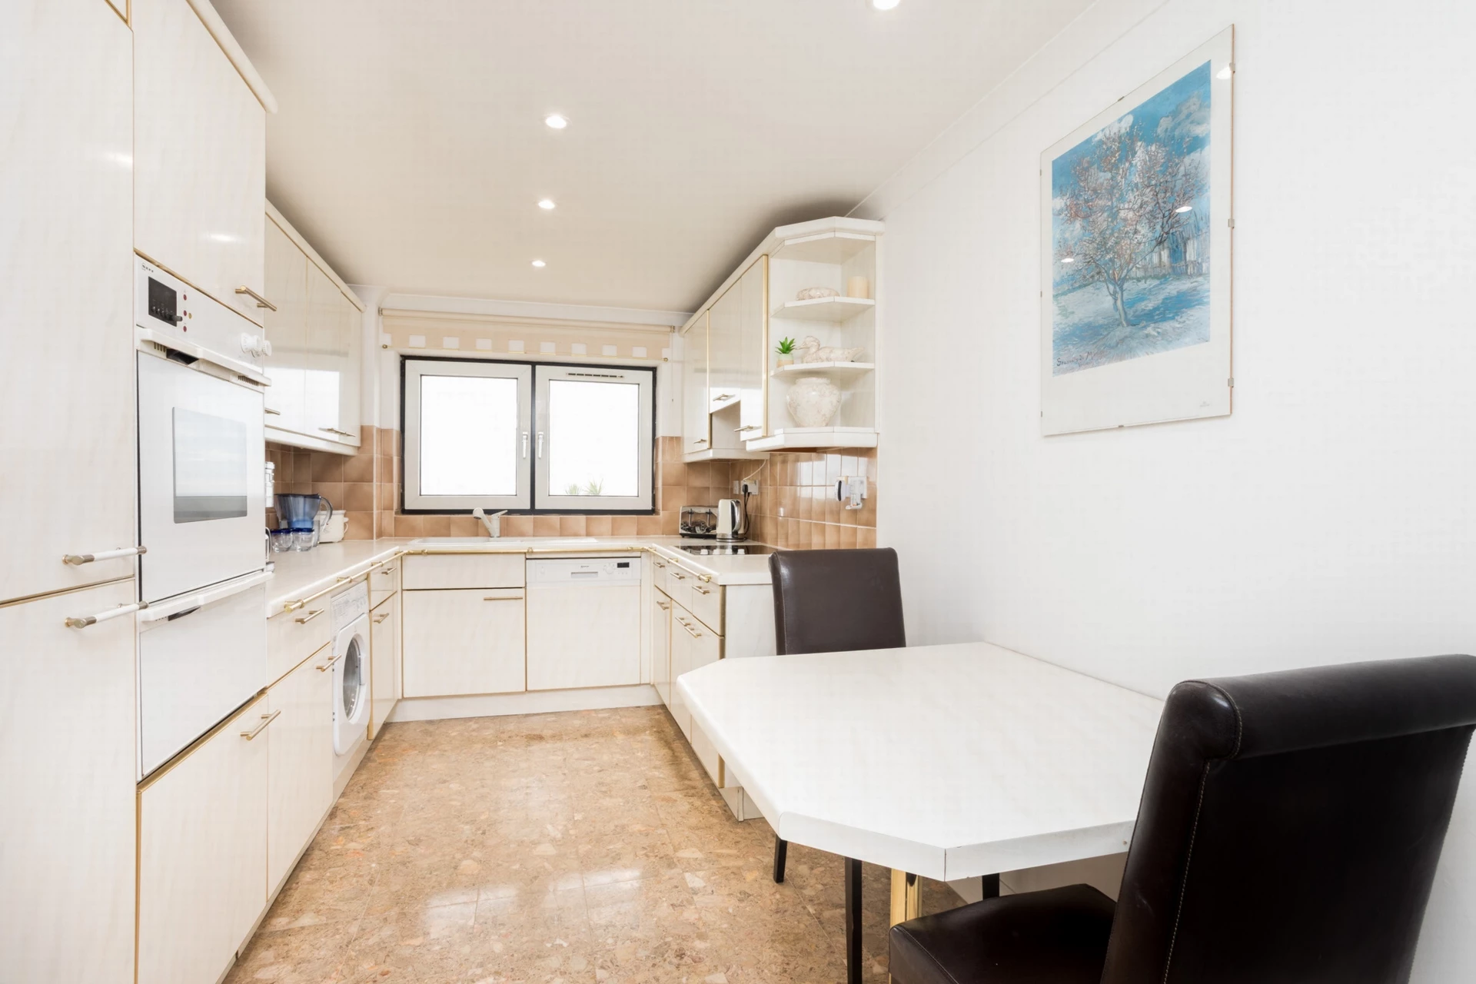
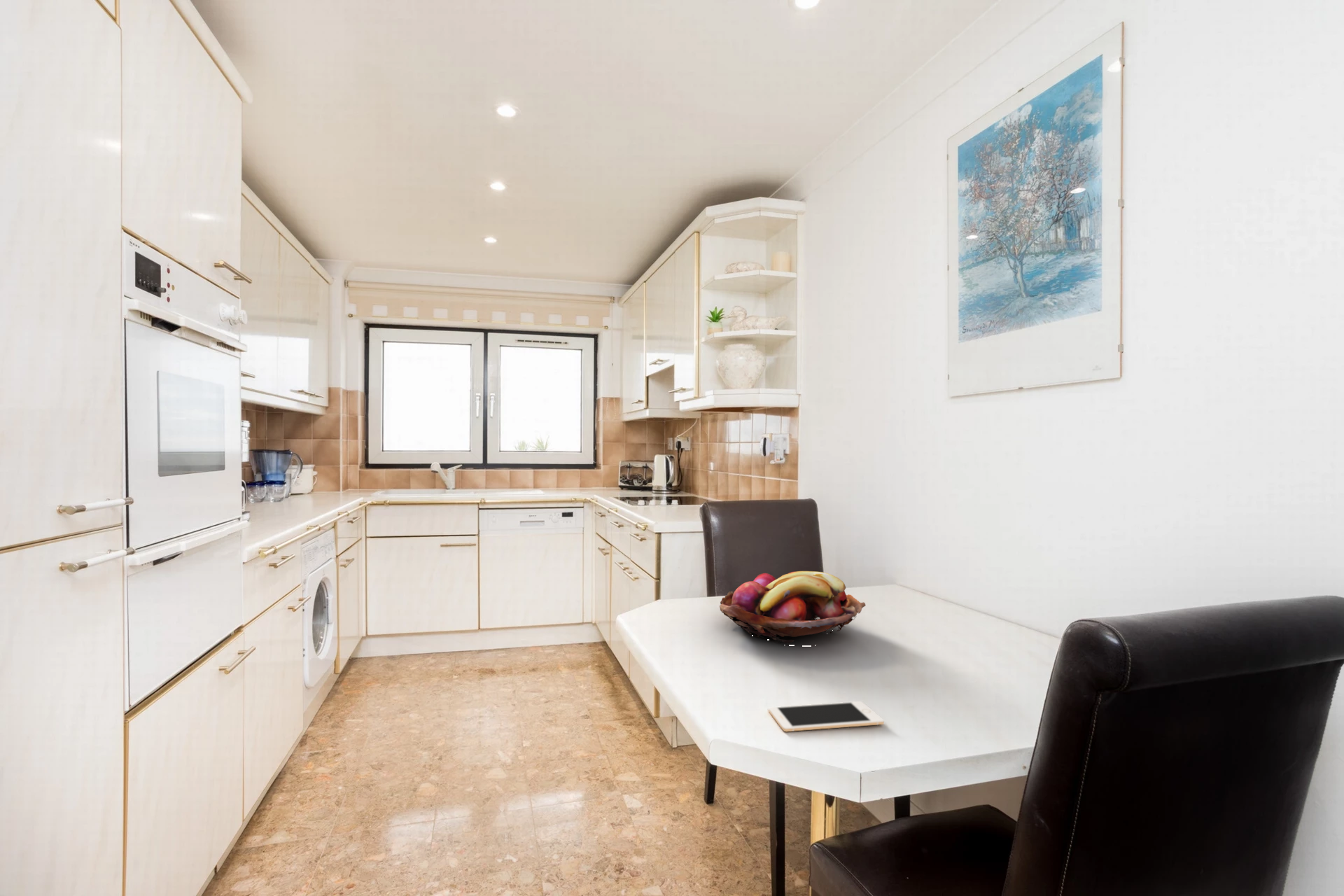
+ cell phone [768,701,885,732]
+ fruit basket [719,570,866,647]
